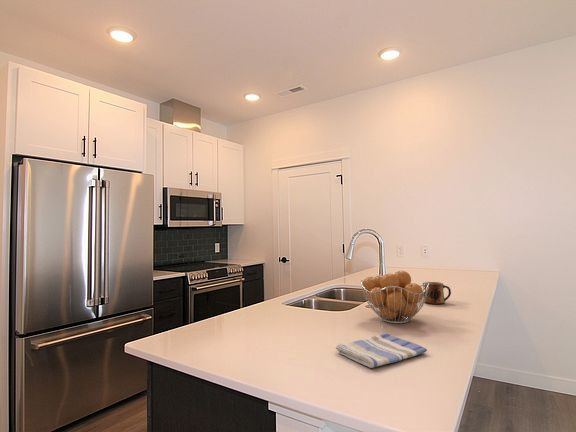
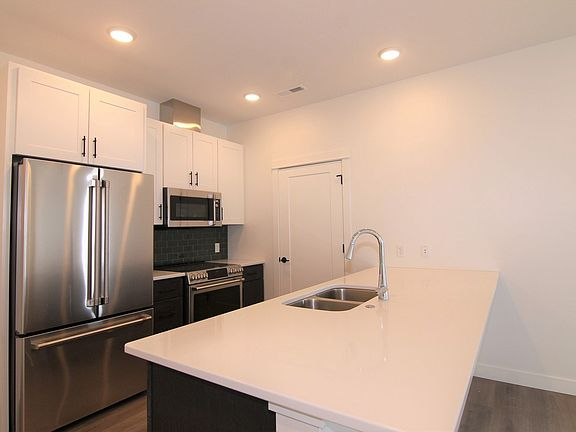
- mug [422,281,452,305]
- dish towel [335,333,428,369]
- fruit basket [360,270,430,324]
